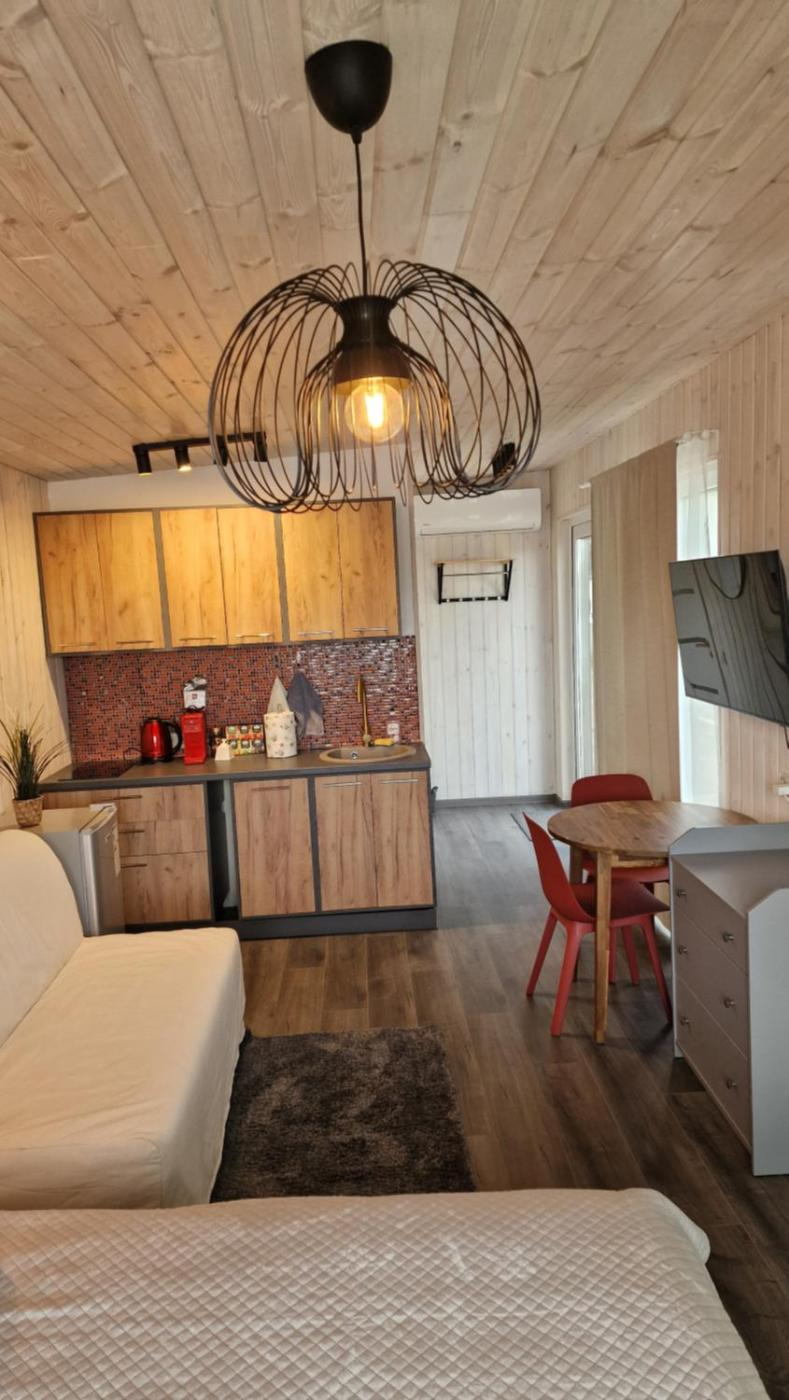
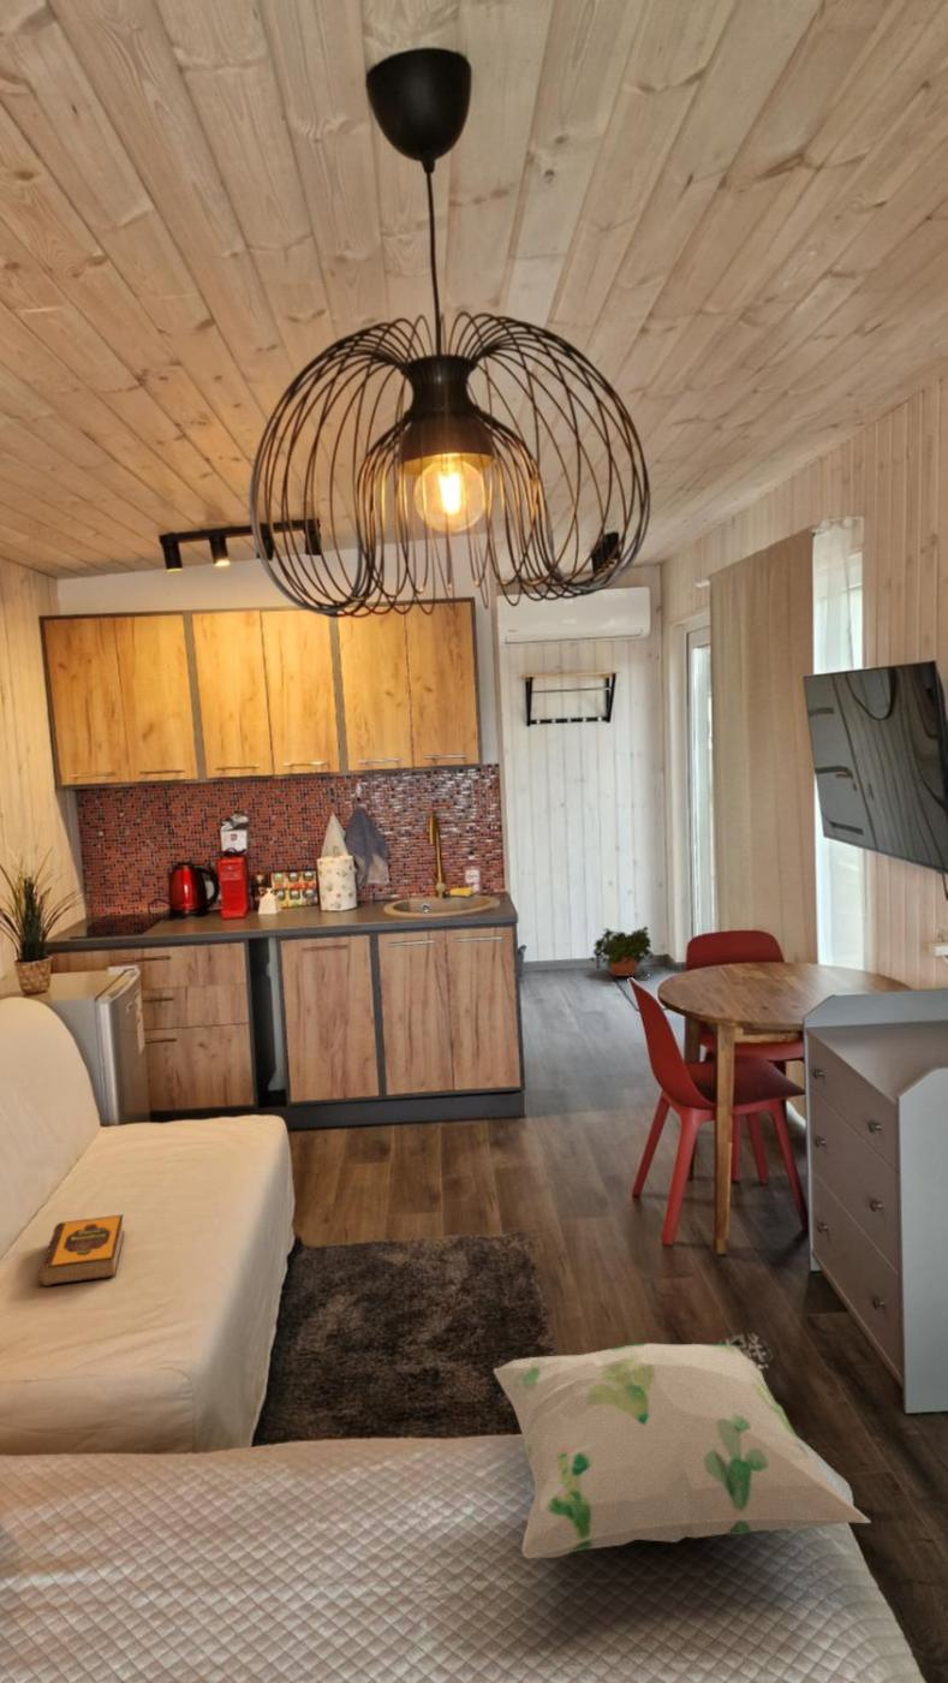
+ hardback book [37,1213,126,1287]
+ potted plant [589,924,656,980]
+ decorative pillow [493,1332,872,1560]
